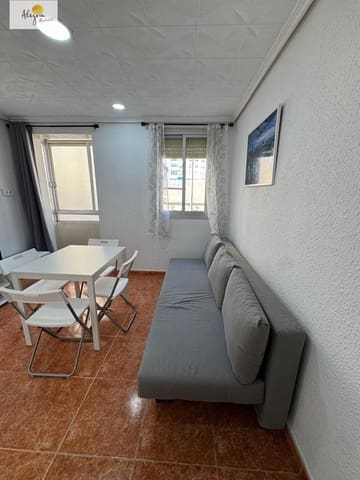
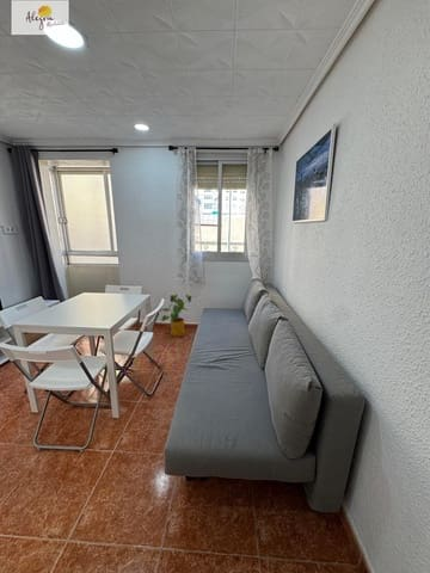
+ house plant [160,292,192,338]
